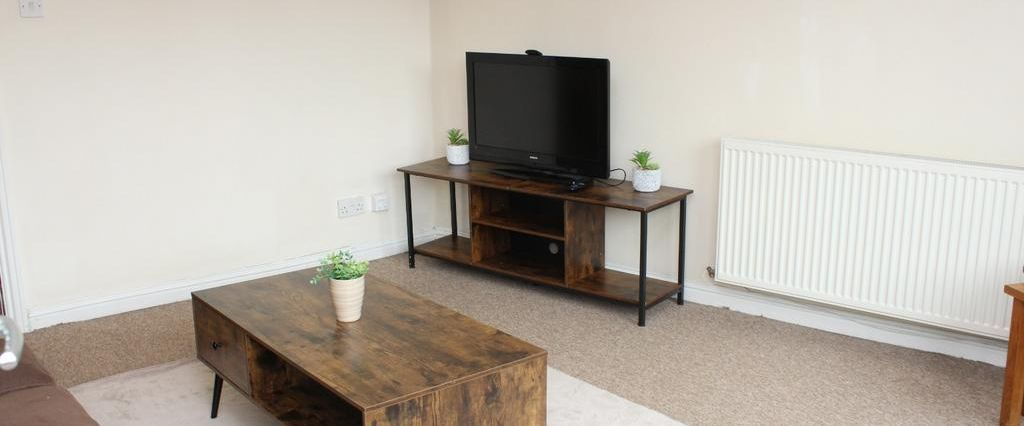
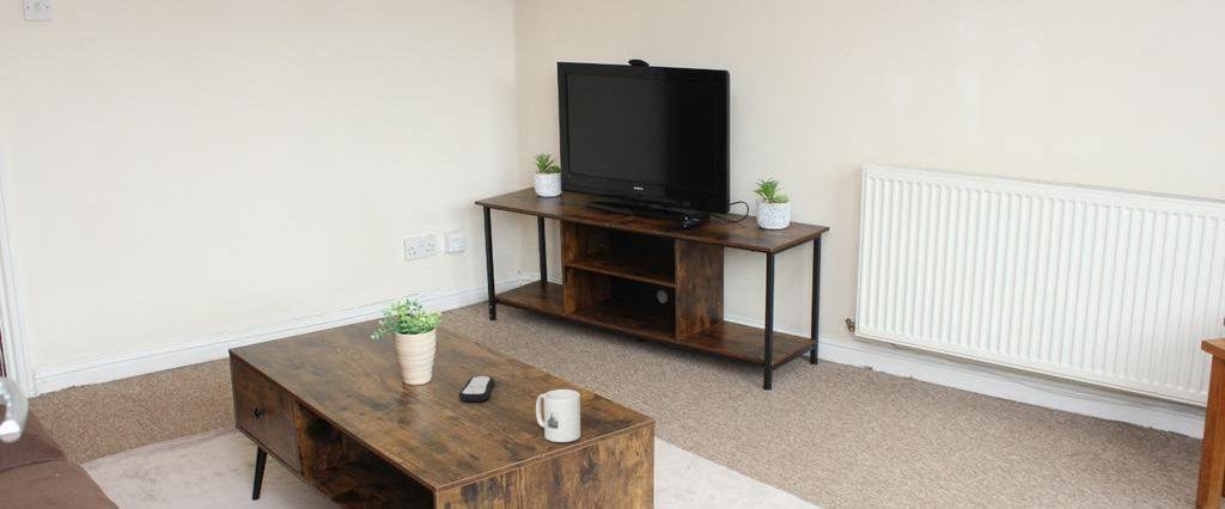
+ remote control [458,375,495,403]
+ mug [535,388,581,443]
